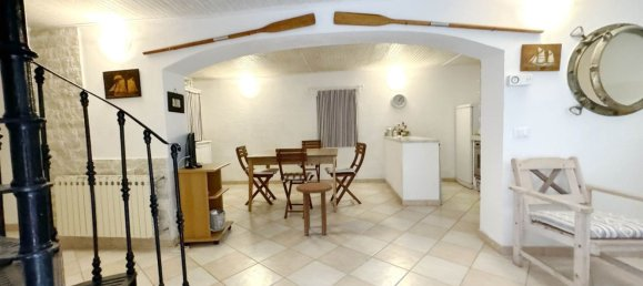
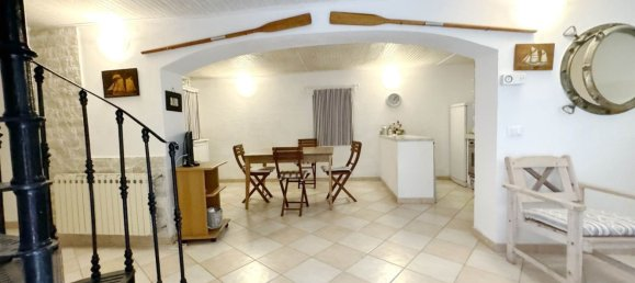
- side table [295,182,333,236]
